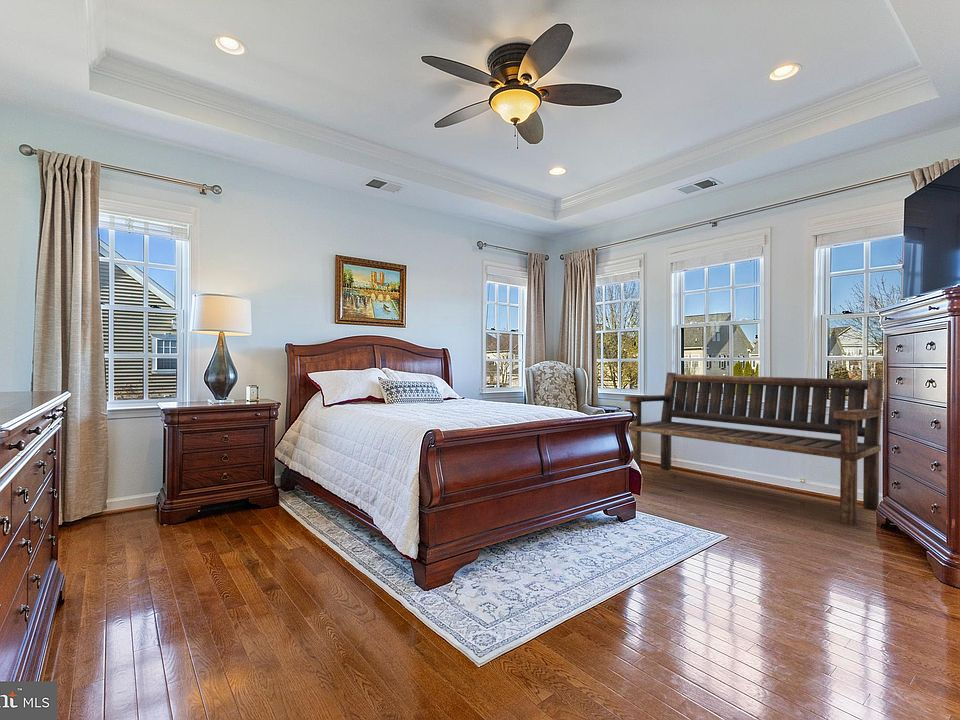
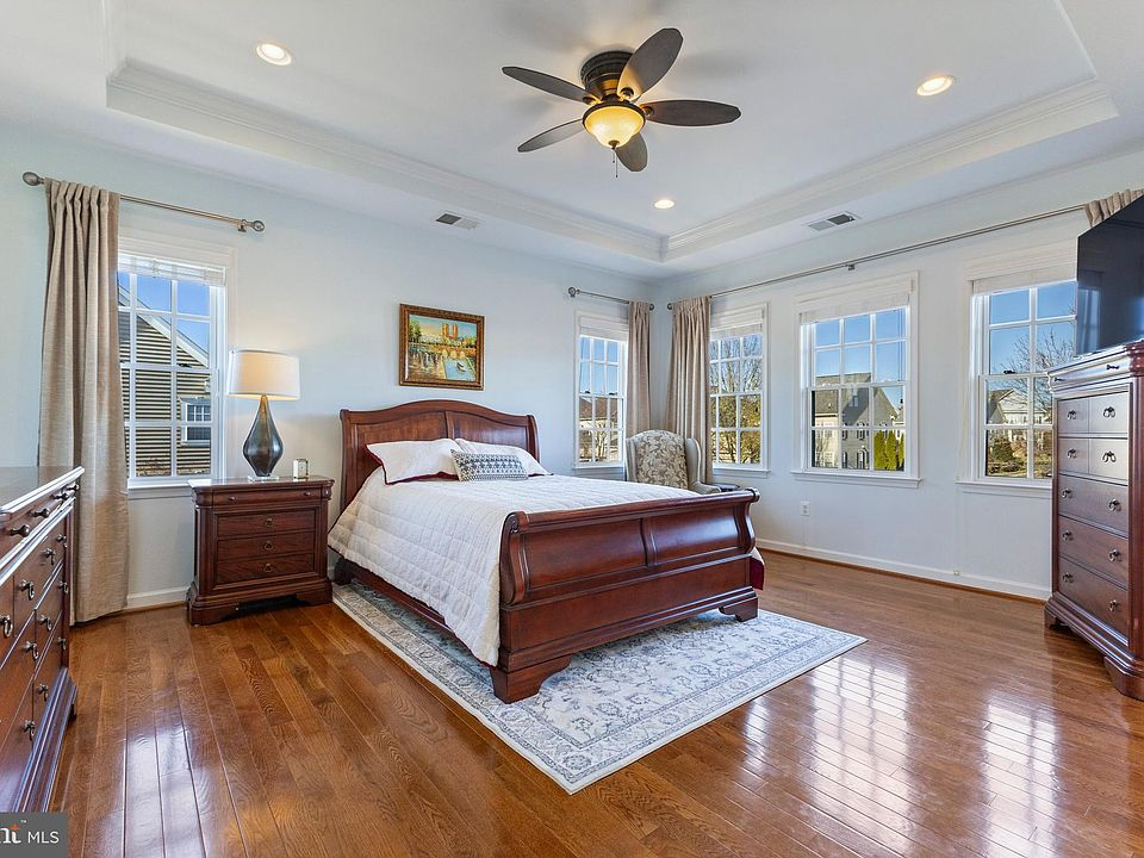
- bench [624,372,883,527]
